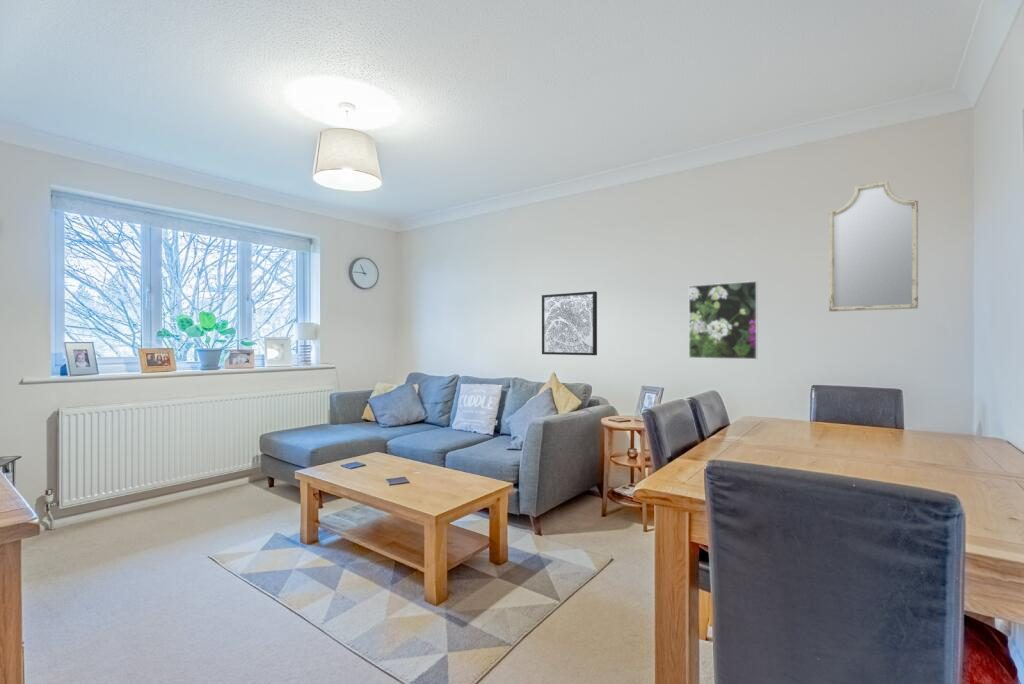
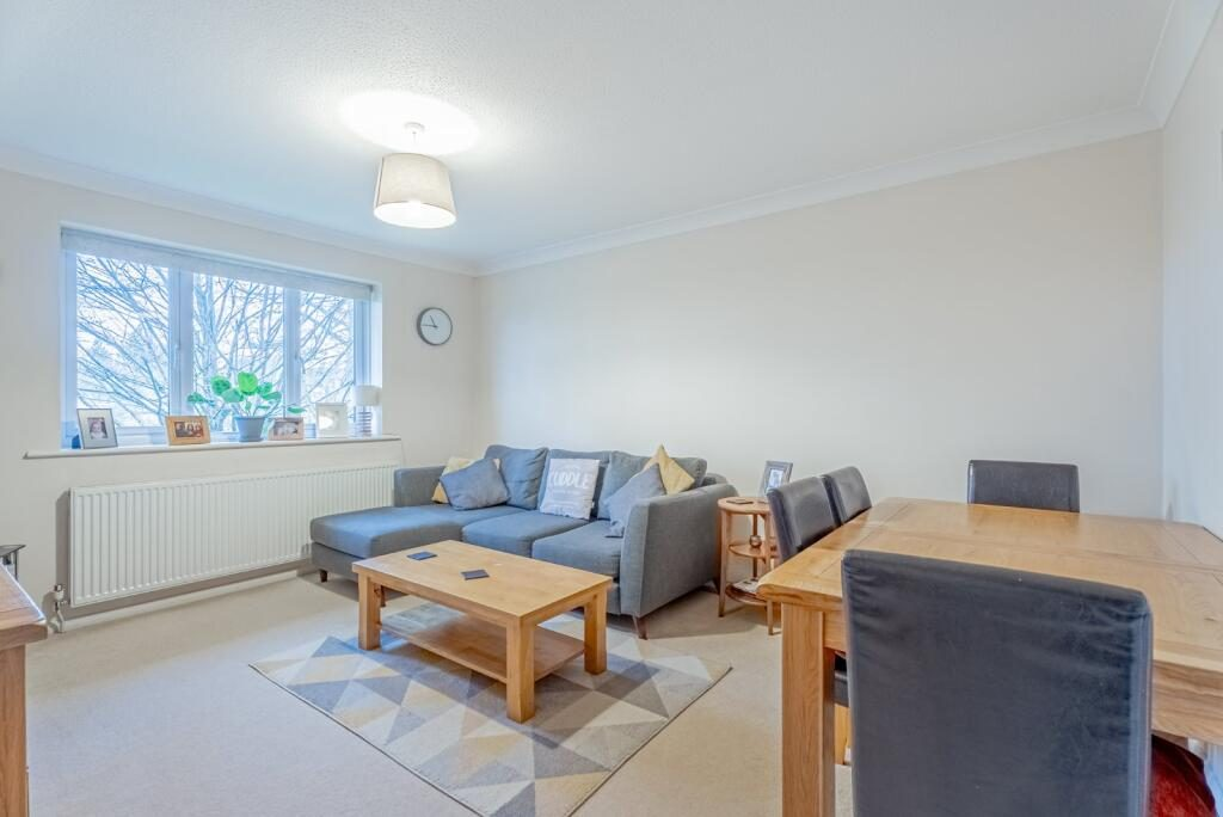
- home mirror [828,180,919,312]
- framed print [688,280,759,360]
- wall art [541,290,598,356]
